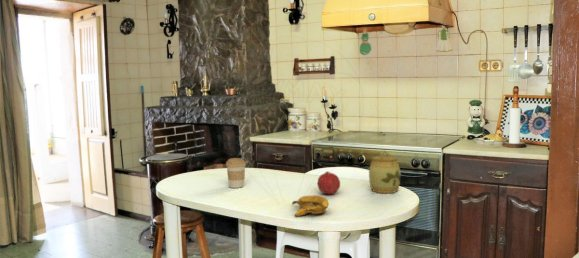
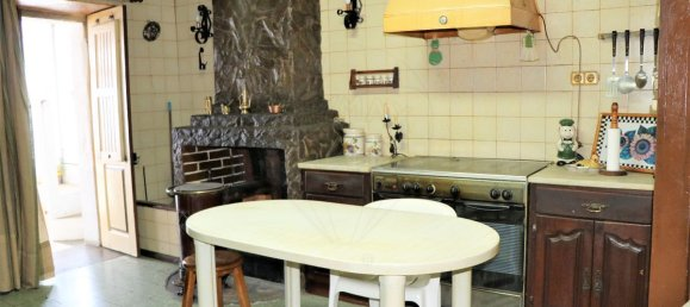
- banana [291,194,330,217]
- fruit [317,170,341,195]
- jar [368,150,402,194]
- coffee cup [225,157,247,189]
